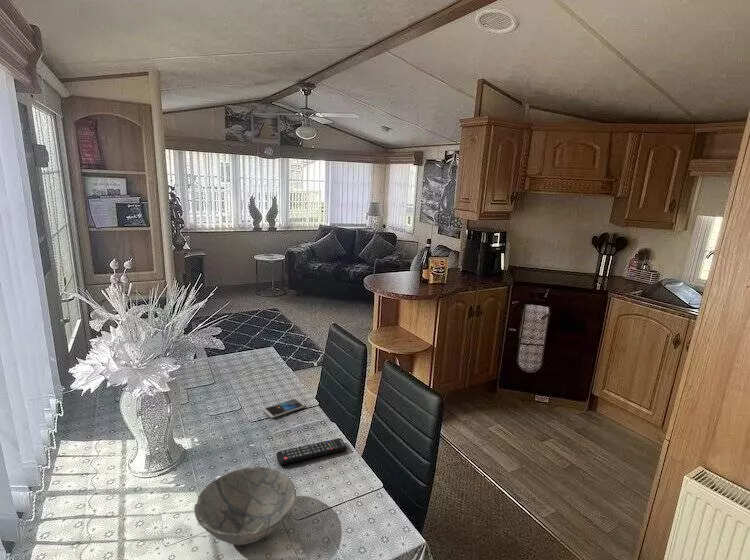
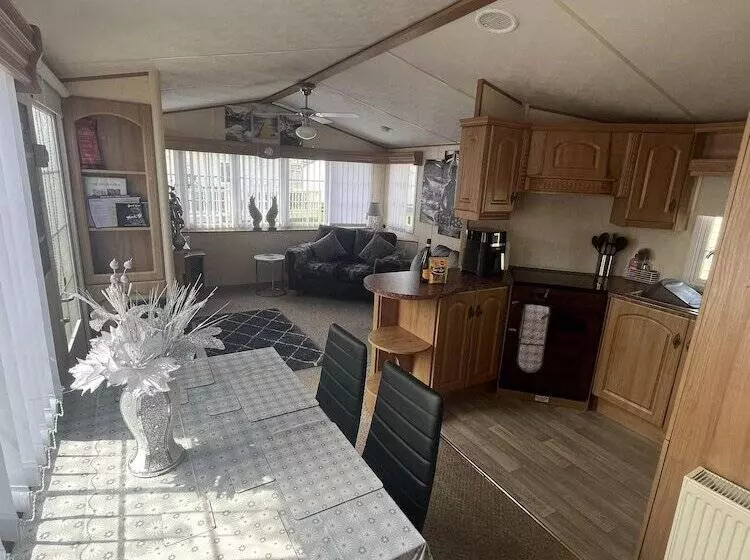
- remote control [276,437,348,466]
- smartphone [263,398,306,419]
- bowl [193,466,297,546]
